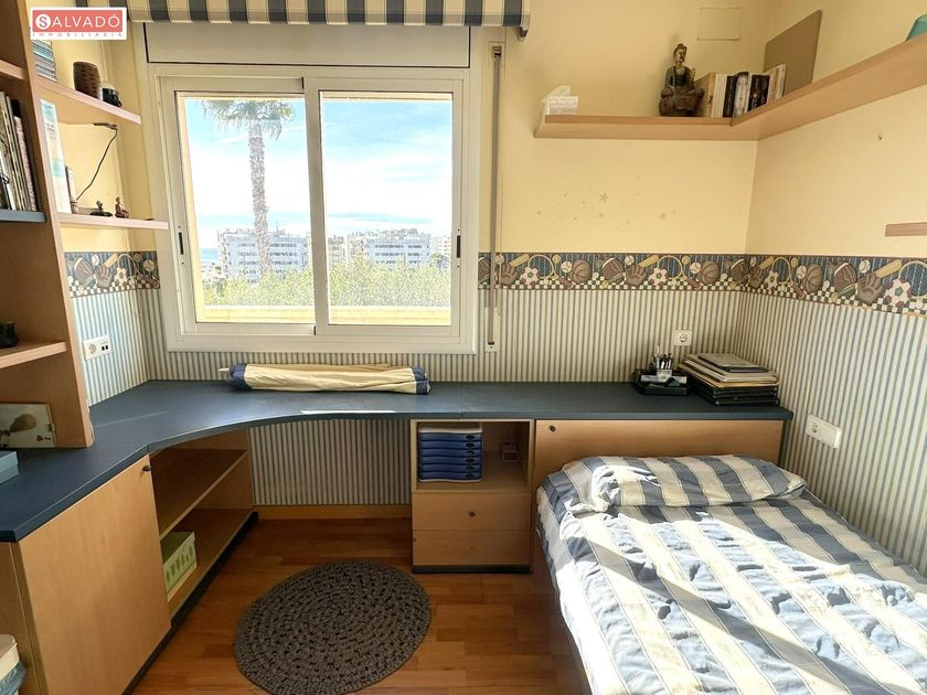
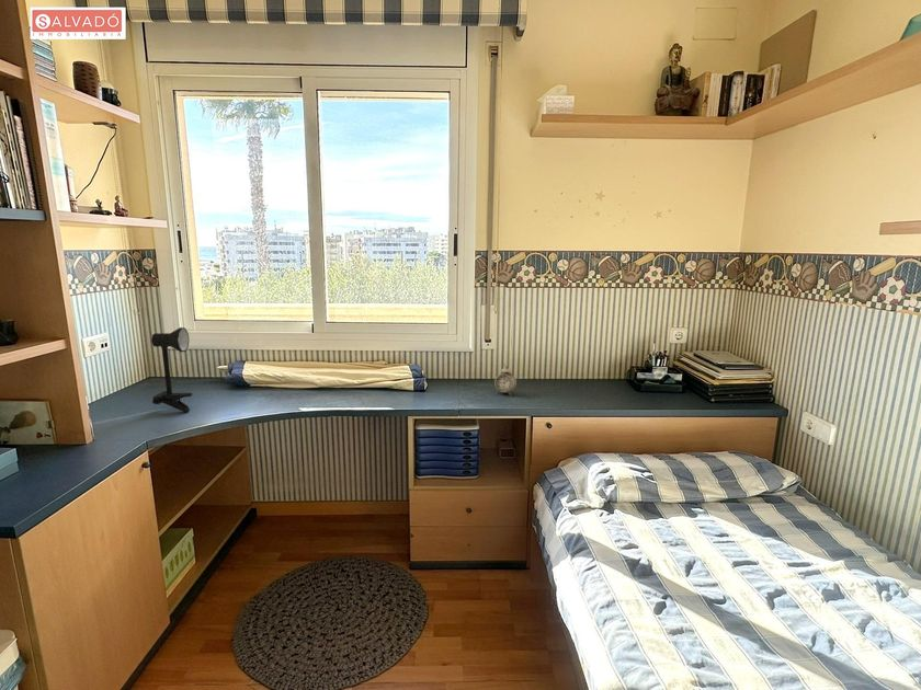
+ desk lamp [150,326,193,413]
+ alarm clock [493,361,518,396]
